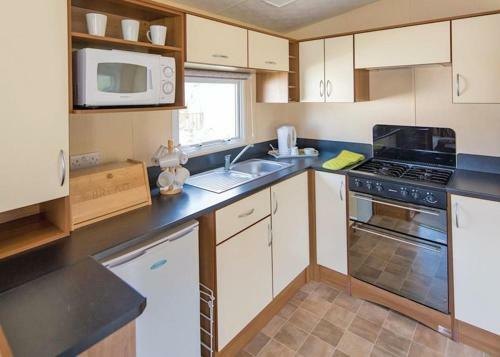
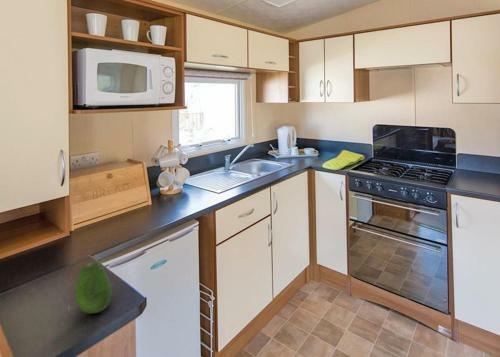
+ fruit [75,261,113,314]
